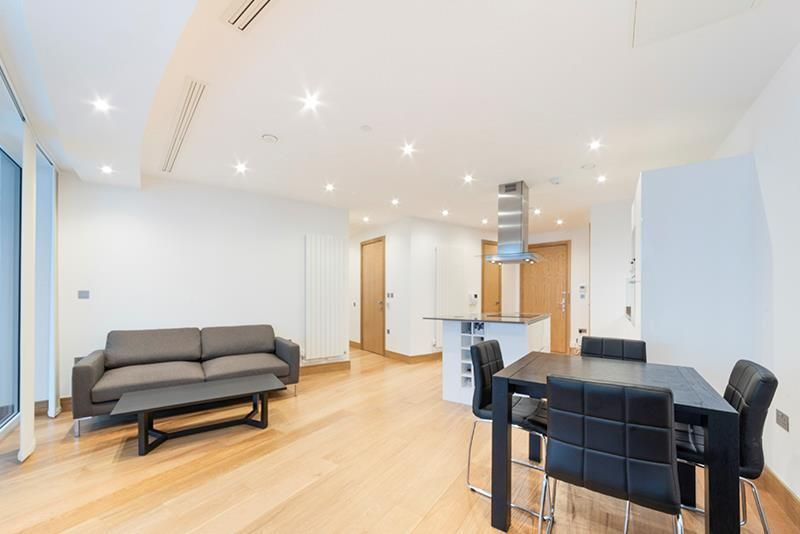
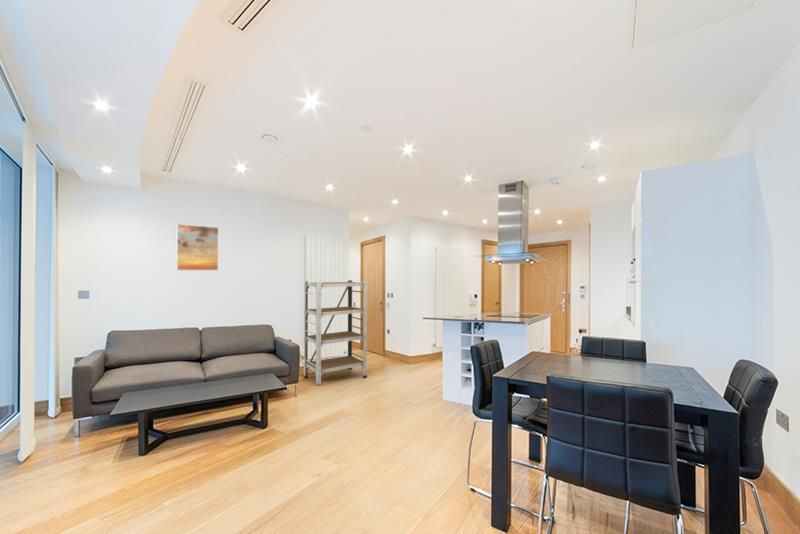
+ shelving unit [303,279,368,387]
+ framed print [175,223,219,271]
